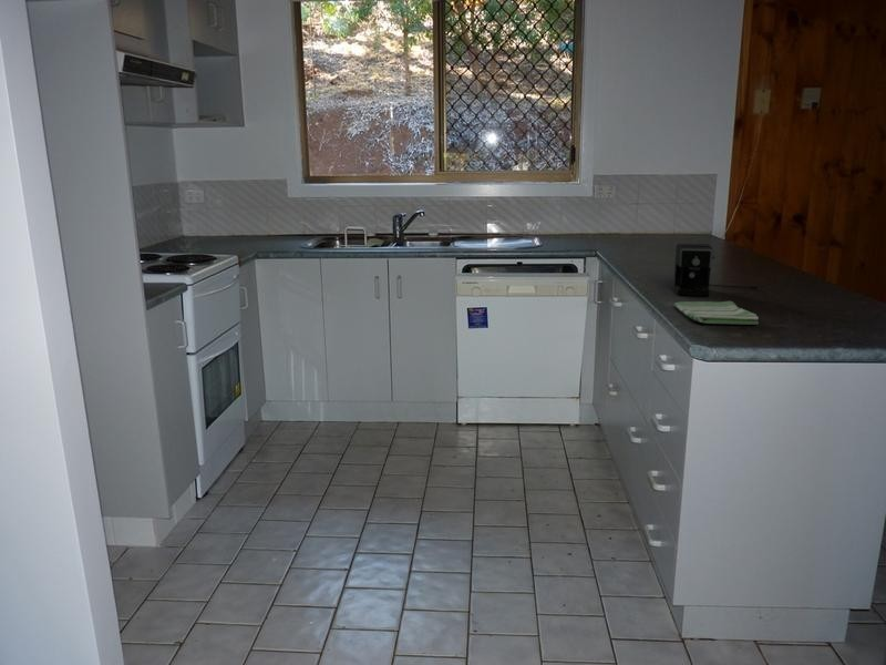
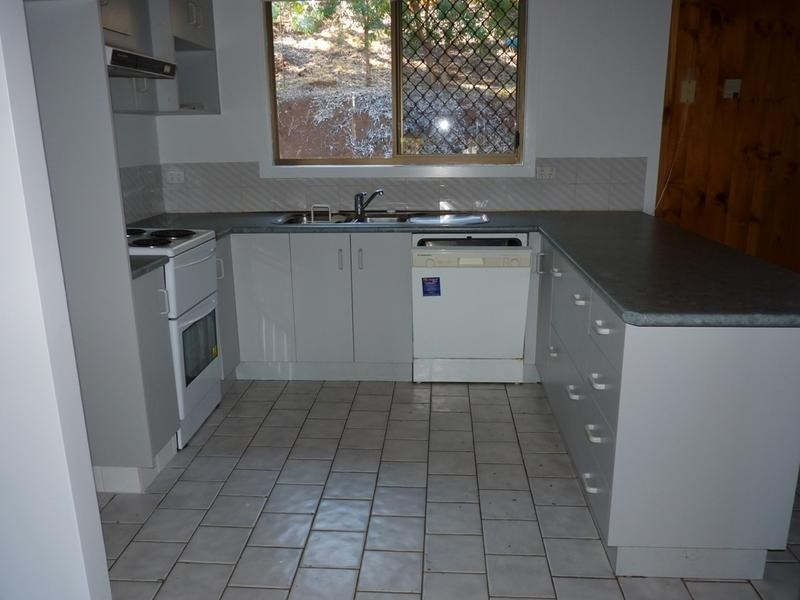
- dish towel [673,300,760,326]
- coffee maker [672,243,759,297]
